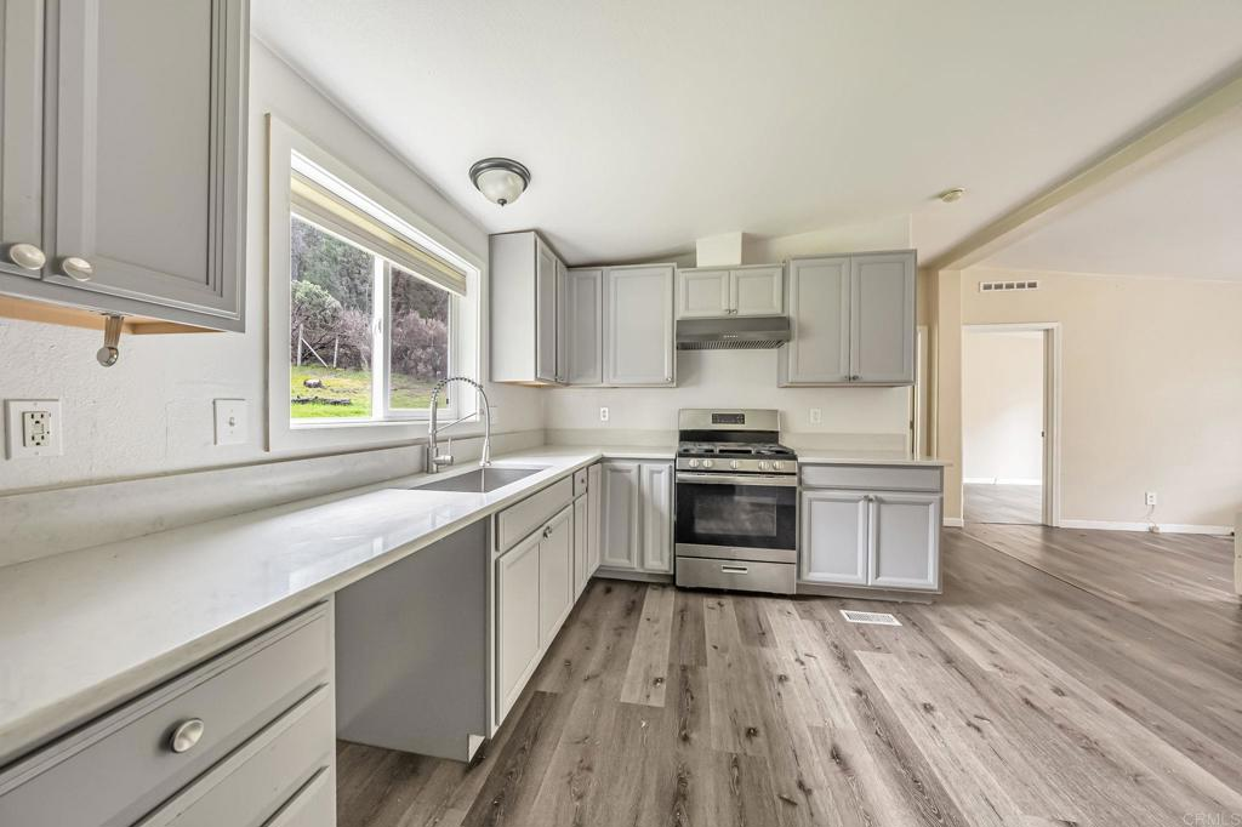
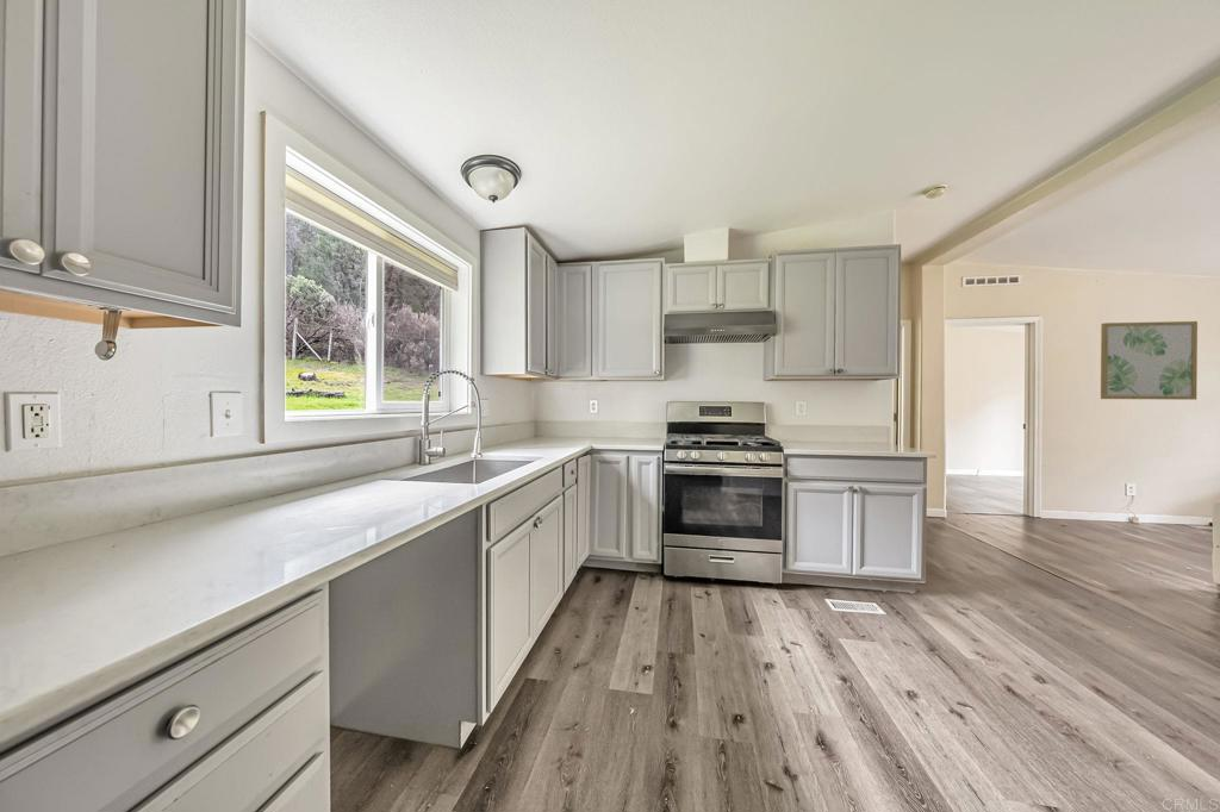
+ wall art [1100,320,1199,401]
